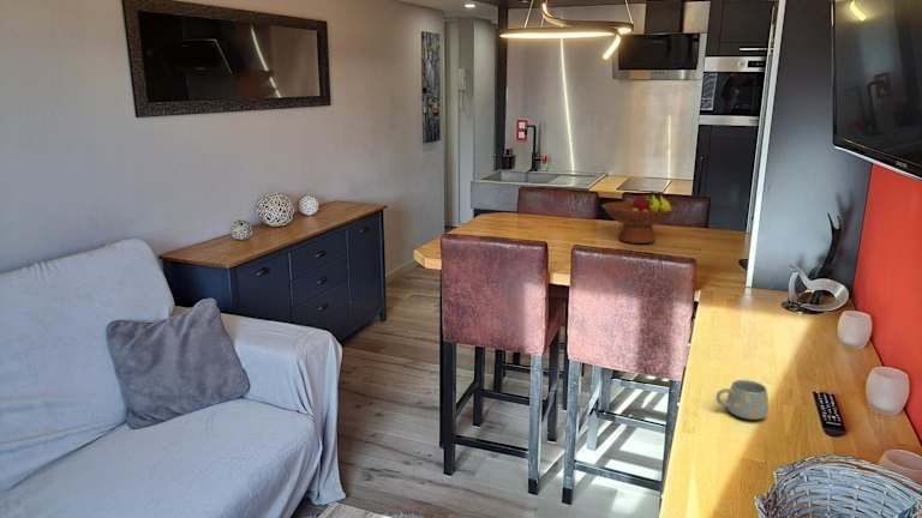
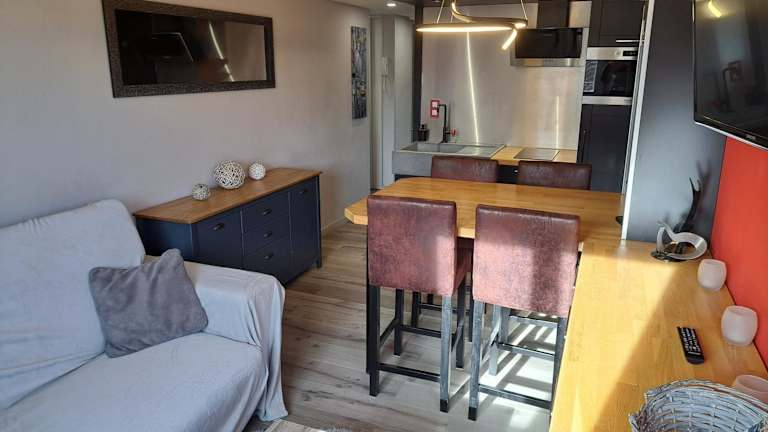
- mug [716,379,771,421]
- fruit bowl [600,189,678,245]
